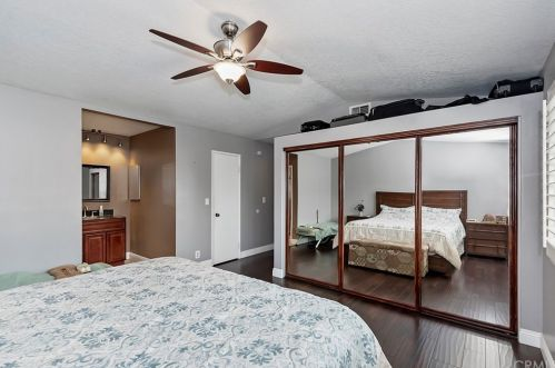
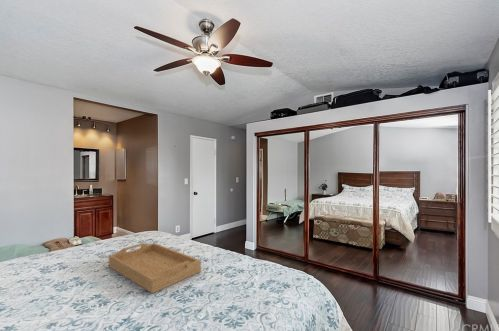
+ serving tray [108,242,202,294]
